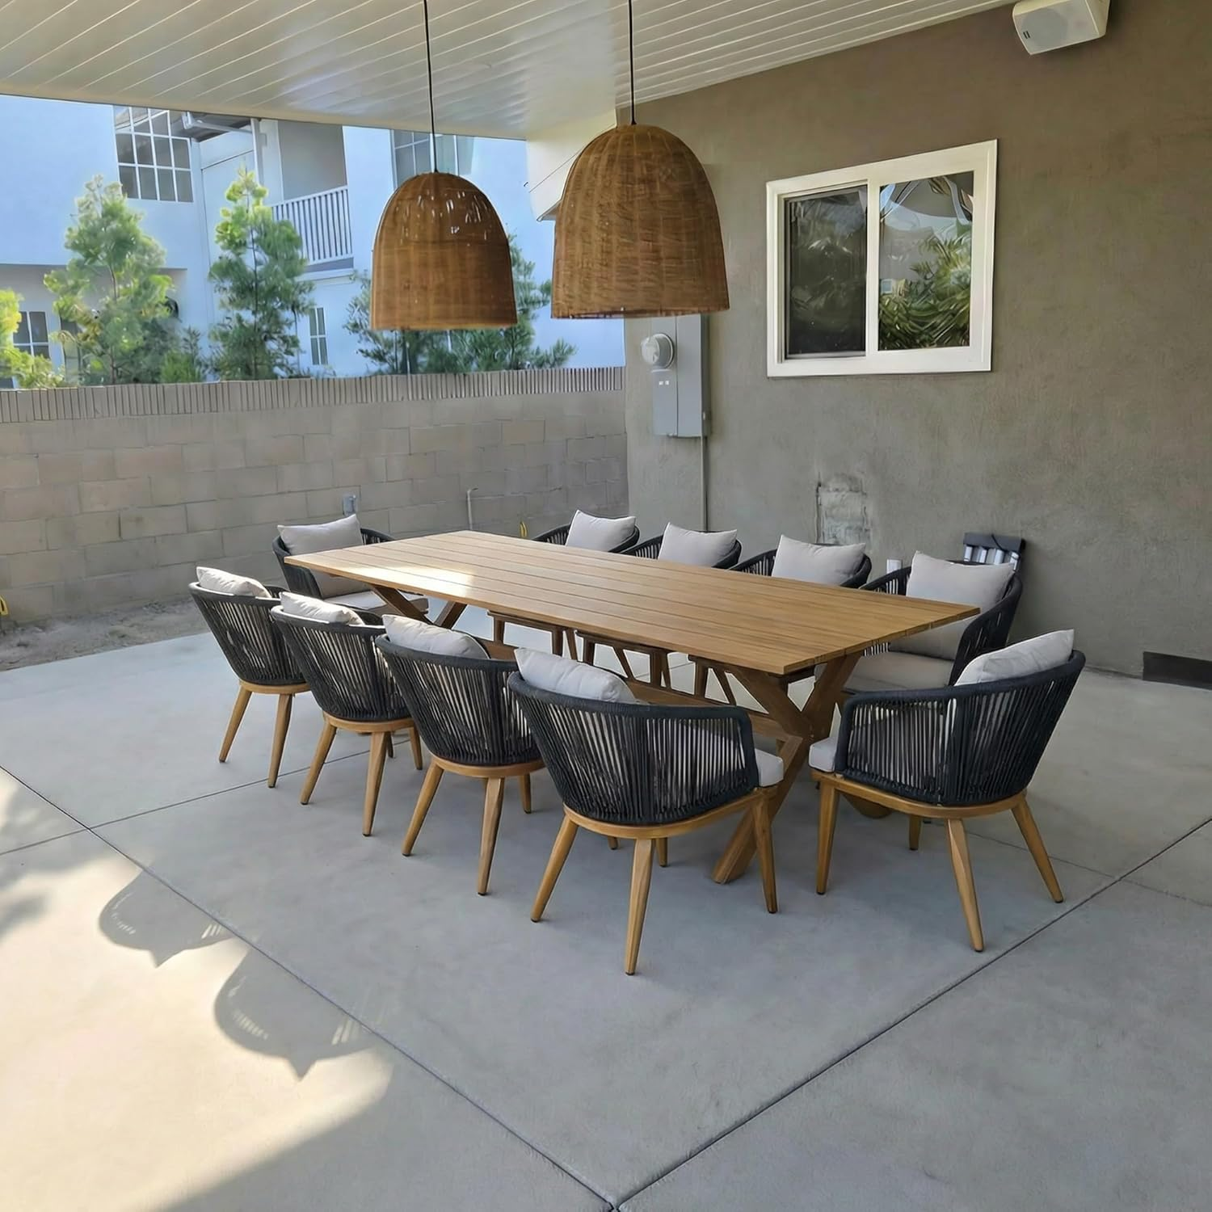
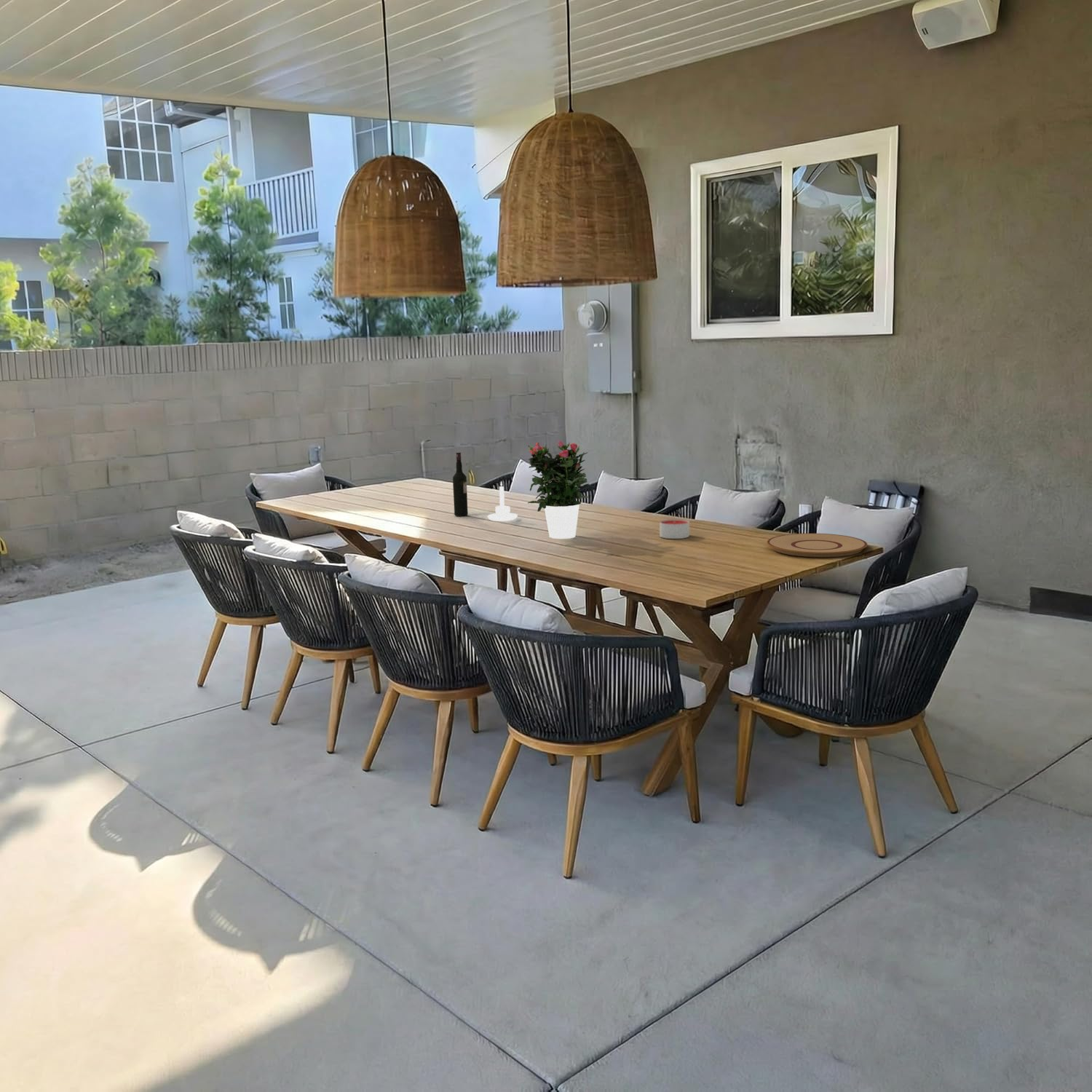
+ plate [766,533,869,558]
+ potted flower [527,440,590,539]
+ candle [659,518,690,539]
+ candle holder [487,480,518,522]
+ wine bottle [452,451,469,517]
